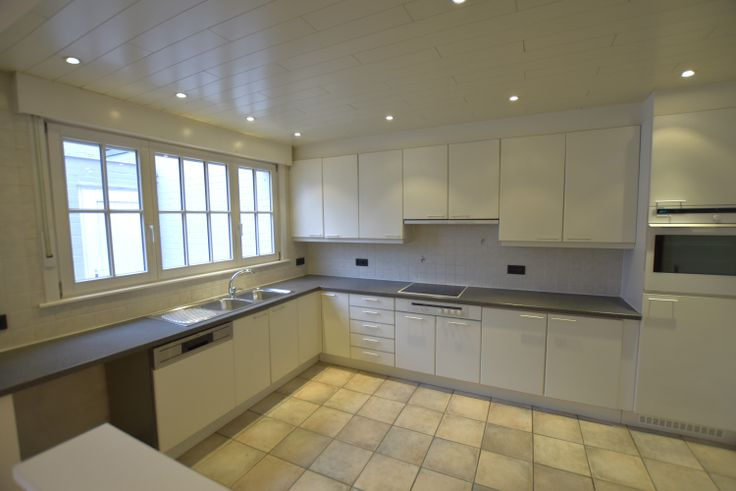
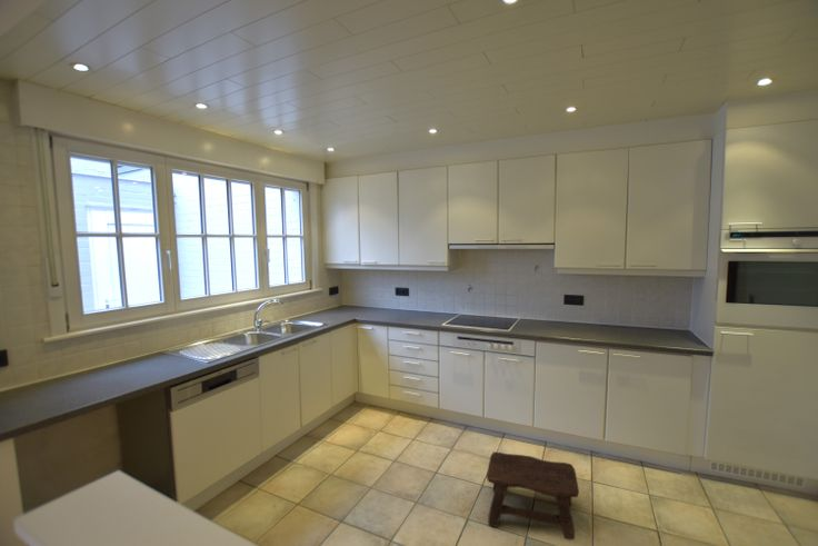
+ stool [486,450,580,540]
